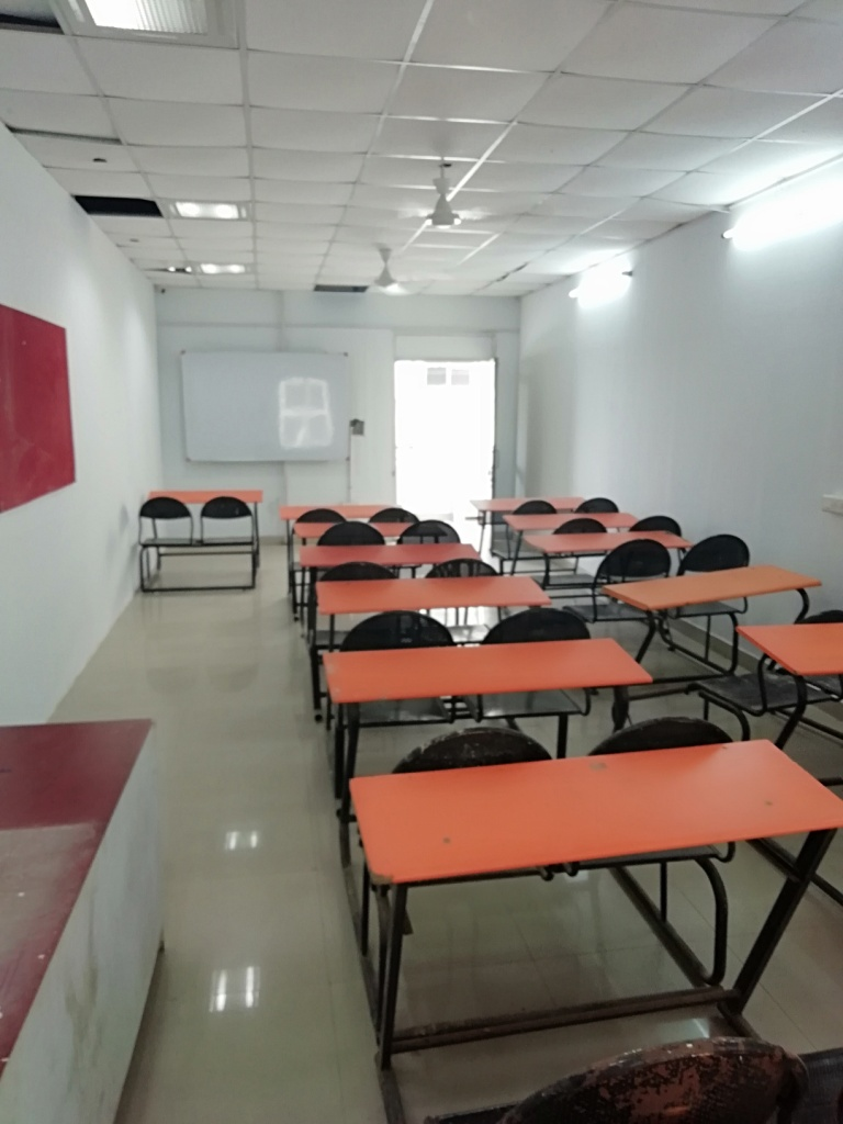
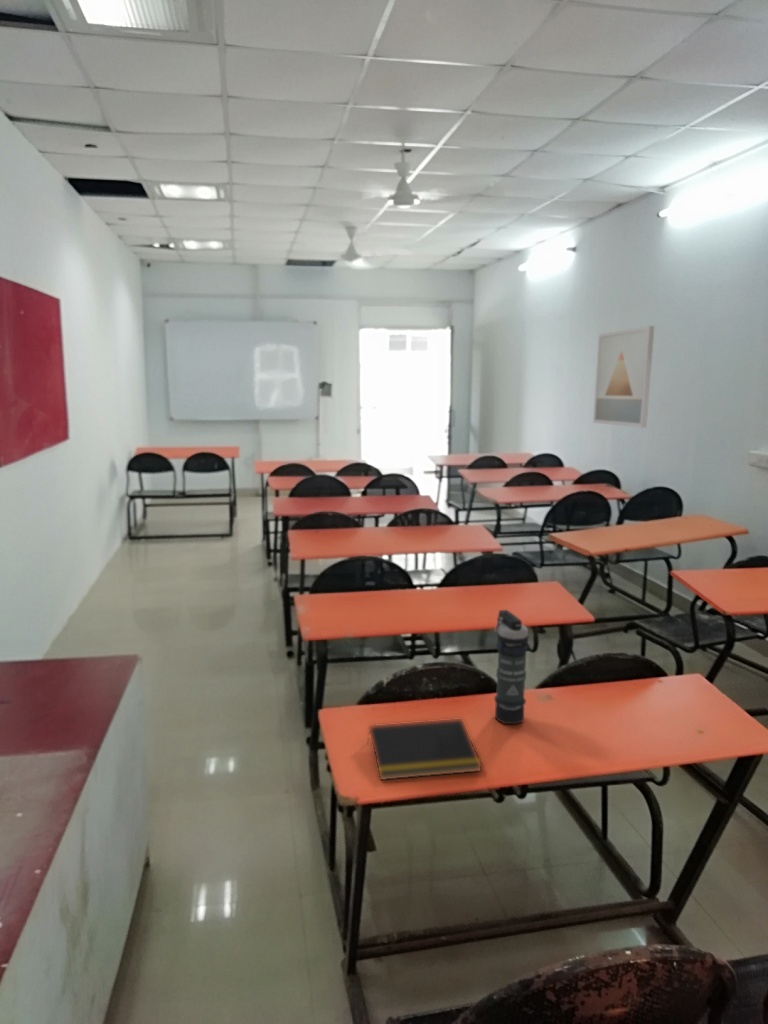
+ smoke grenade [493,609,530,725]
+ notepad [366,718,483,781]
+ wall art [592,325,655,429]
